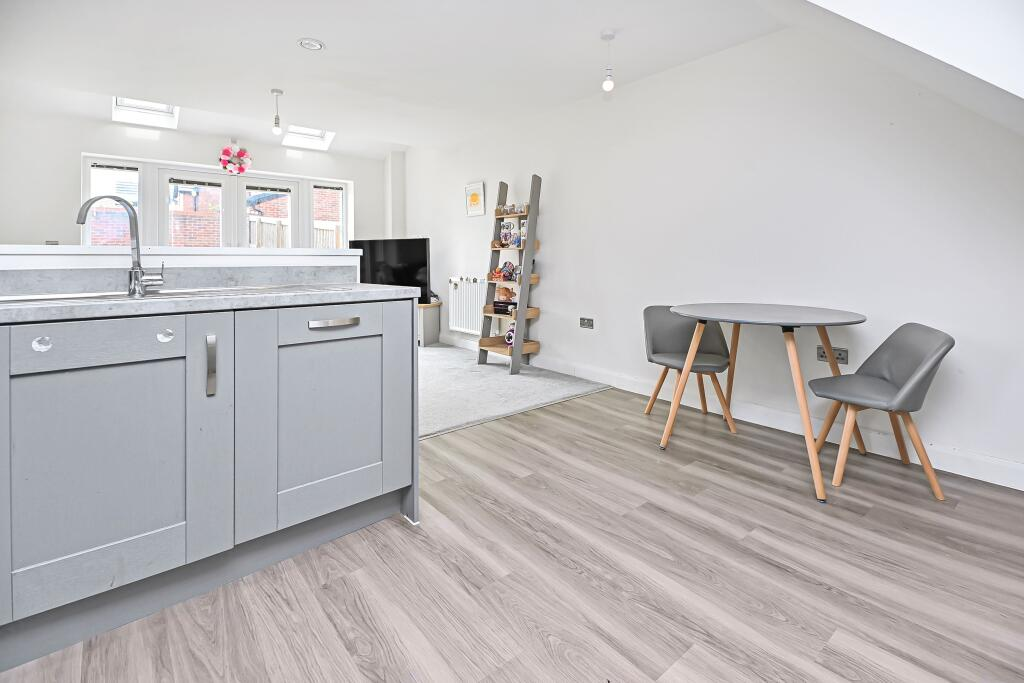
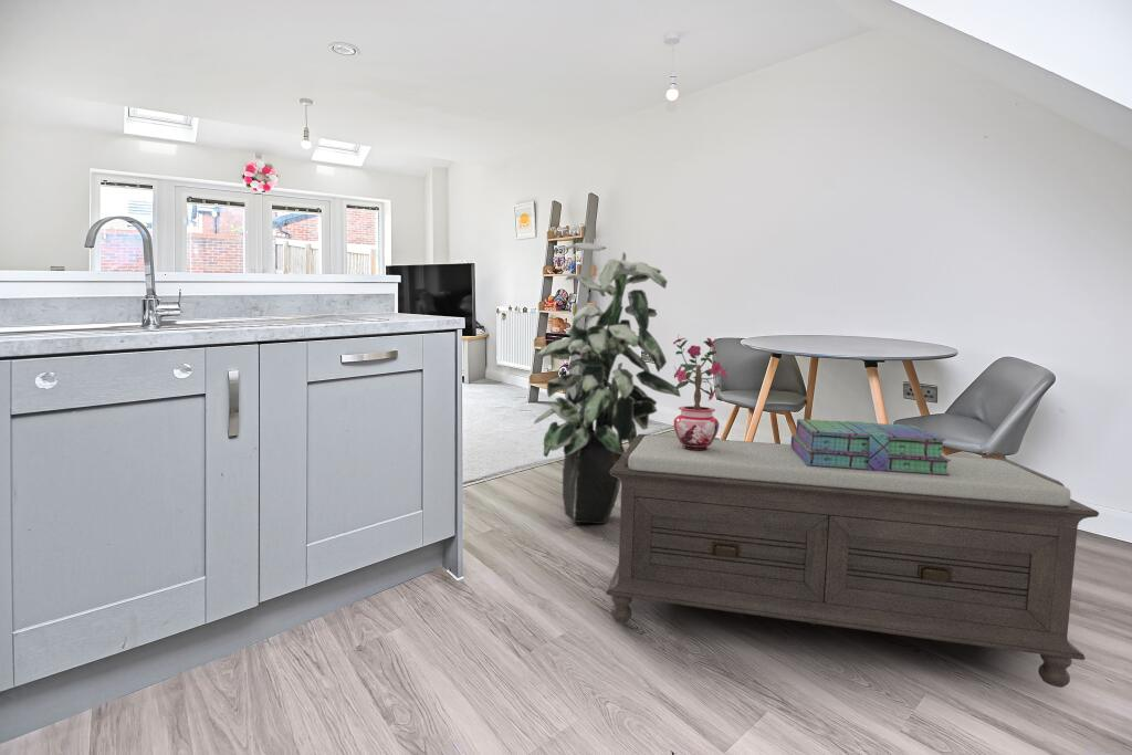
+ bench [605,433,1100,689]
+ indoor plant [533,242,682,525]
+ potted plant [672,334,729,451]
+ stack of books [790,418,951,475]
